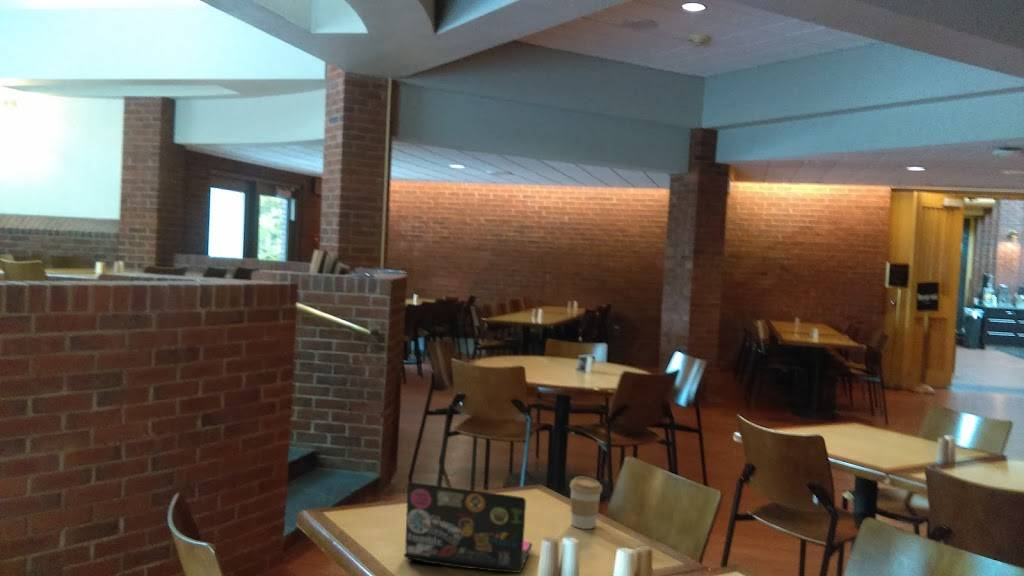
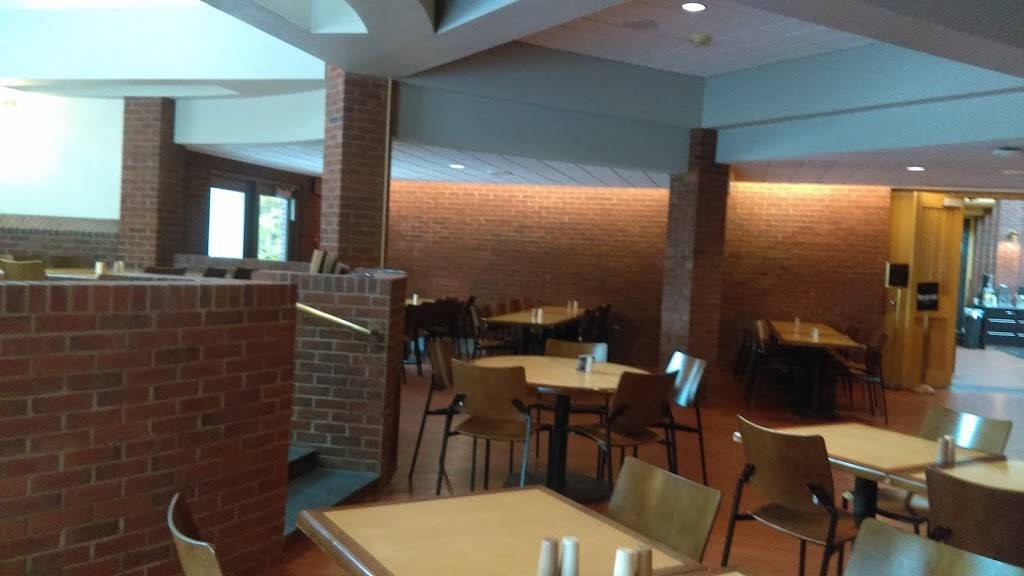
- coffee cup [569,476,603,530]
- laptop [403,482,534,574]
